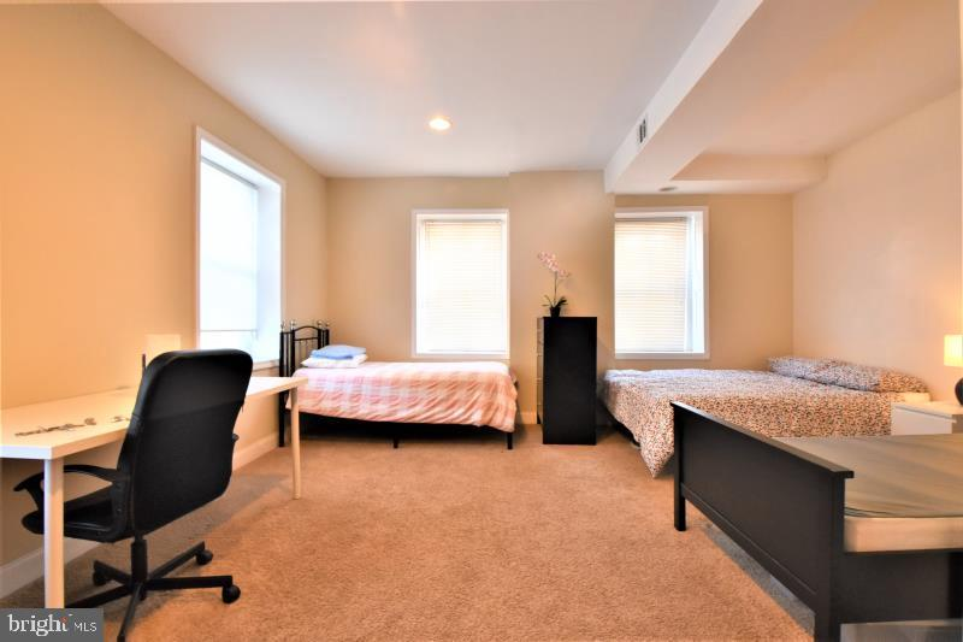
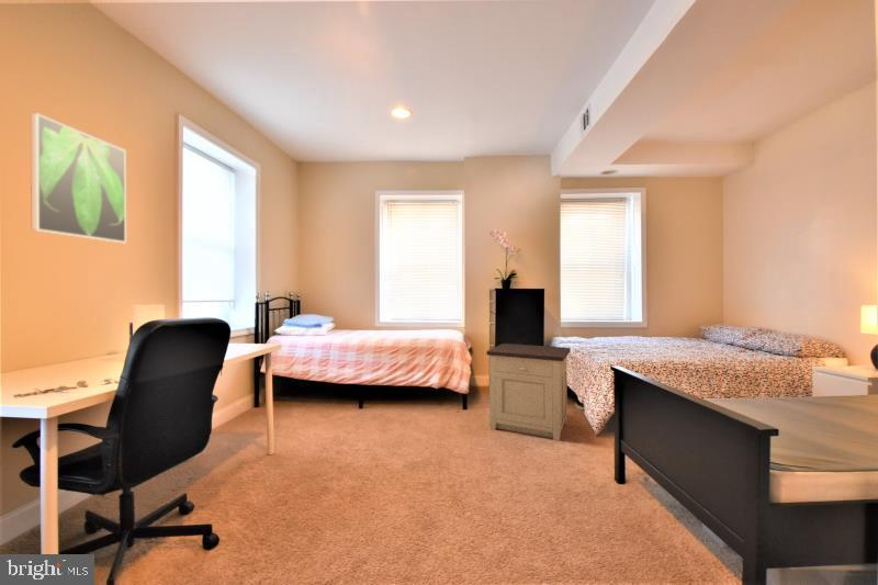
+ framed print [30,112,127,244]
+ nightstand [485,342,572,442]
